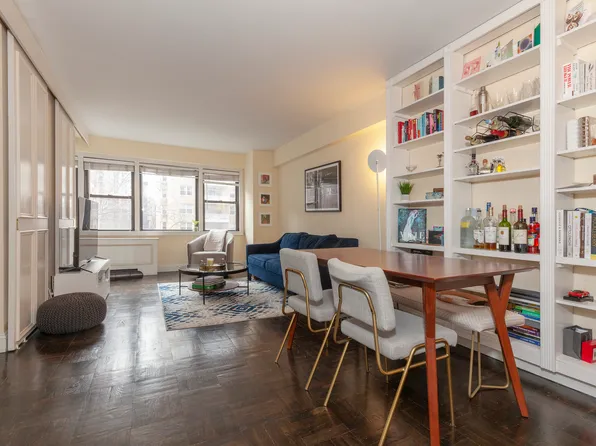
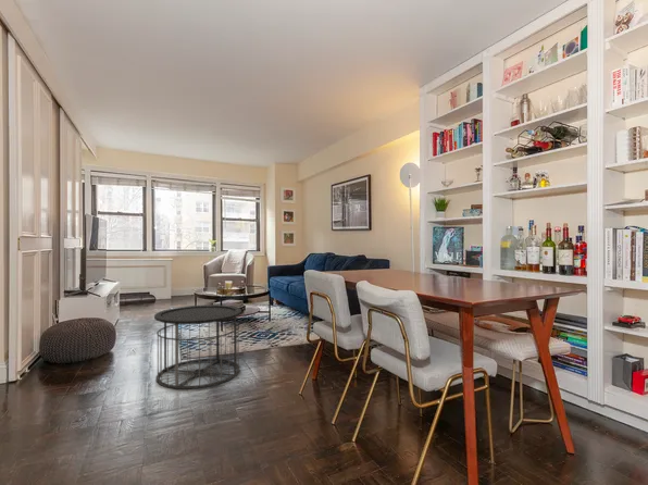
+ side table [153,304,242,390]
